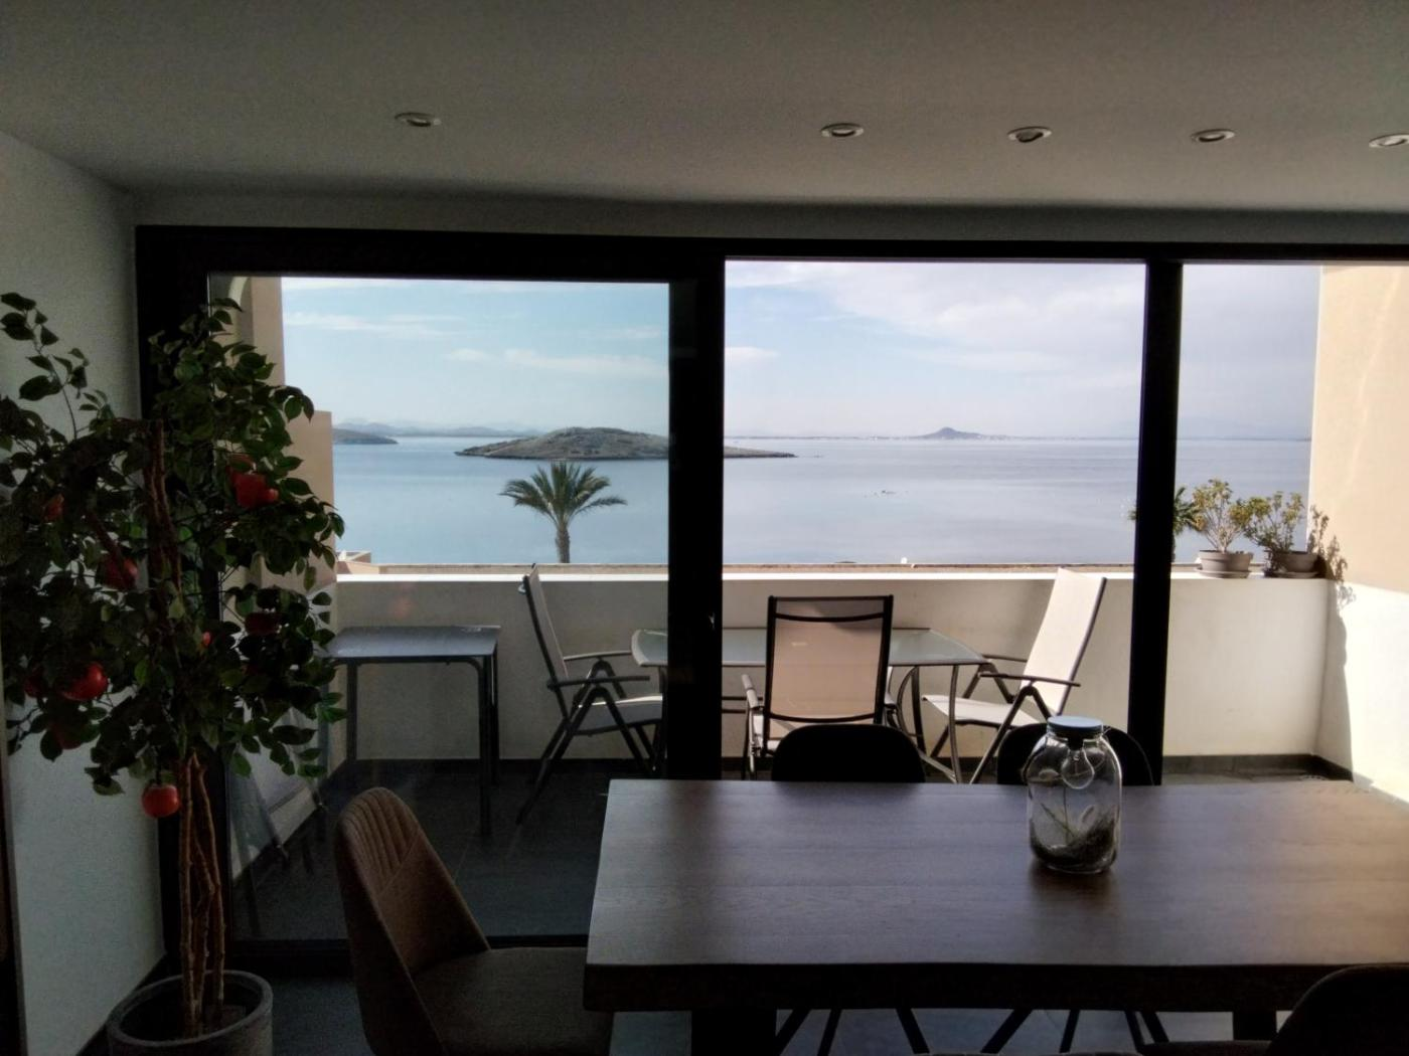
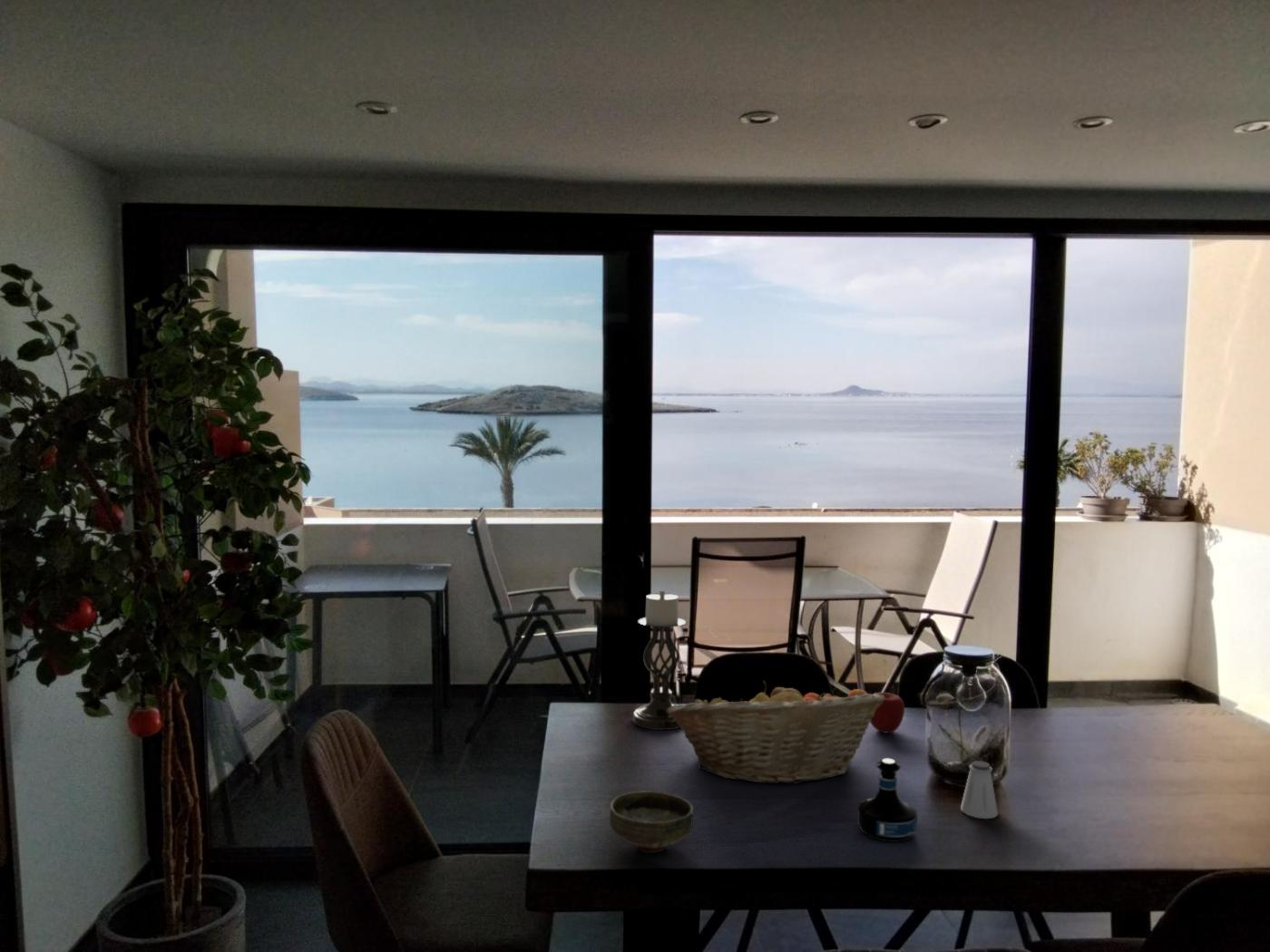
+ tequila bottle [856,757,918,843]
+ apple [870,691,905,733]
+ candle holder [631,589,687,731]
+ saltshaker [960,760,999,820]
+ fruit basket [667,680,884,785]
+ bowl [609,790,694,854]
